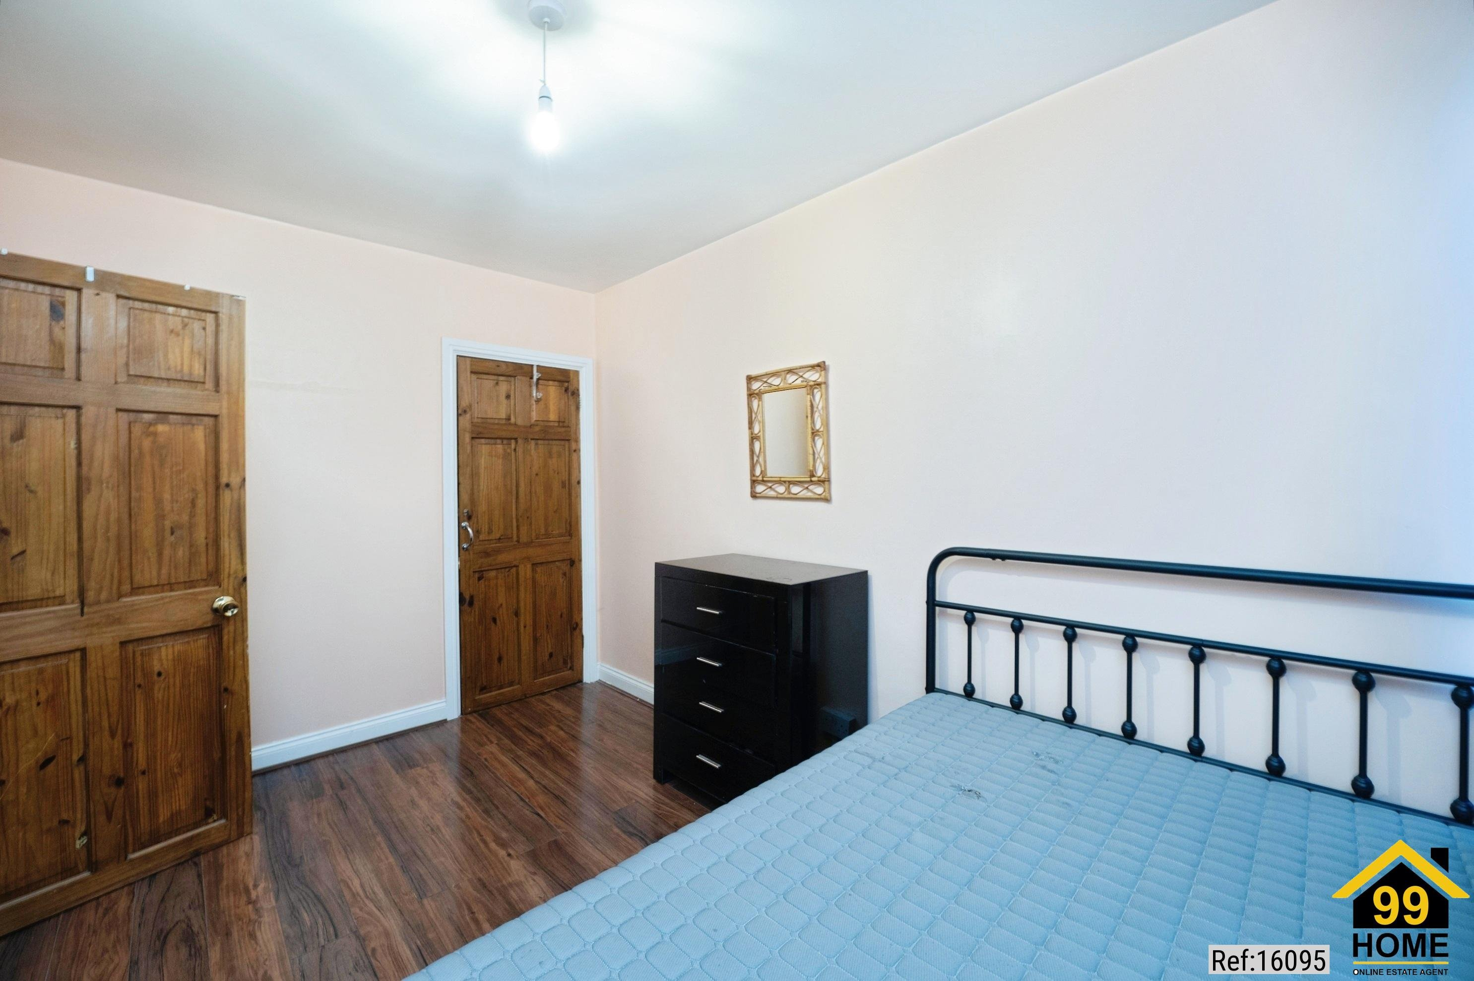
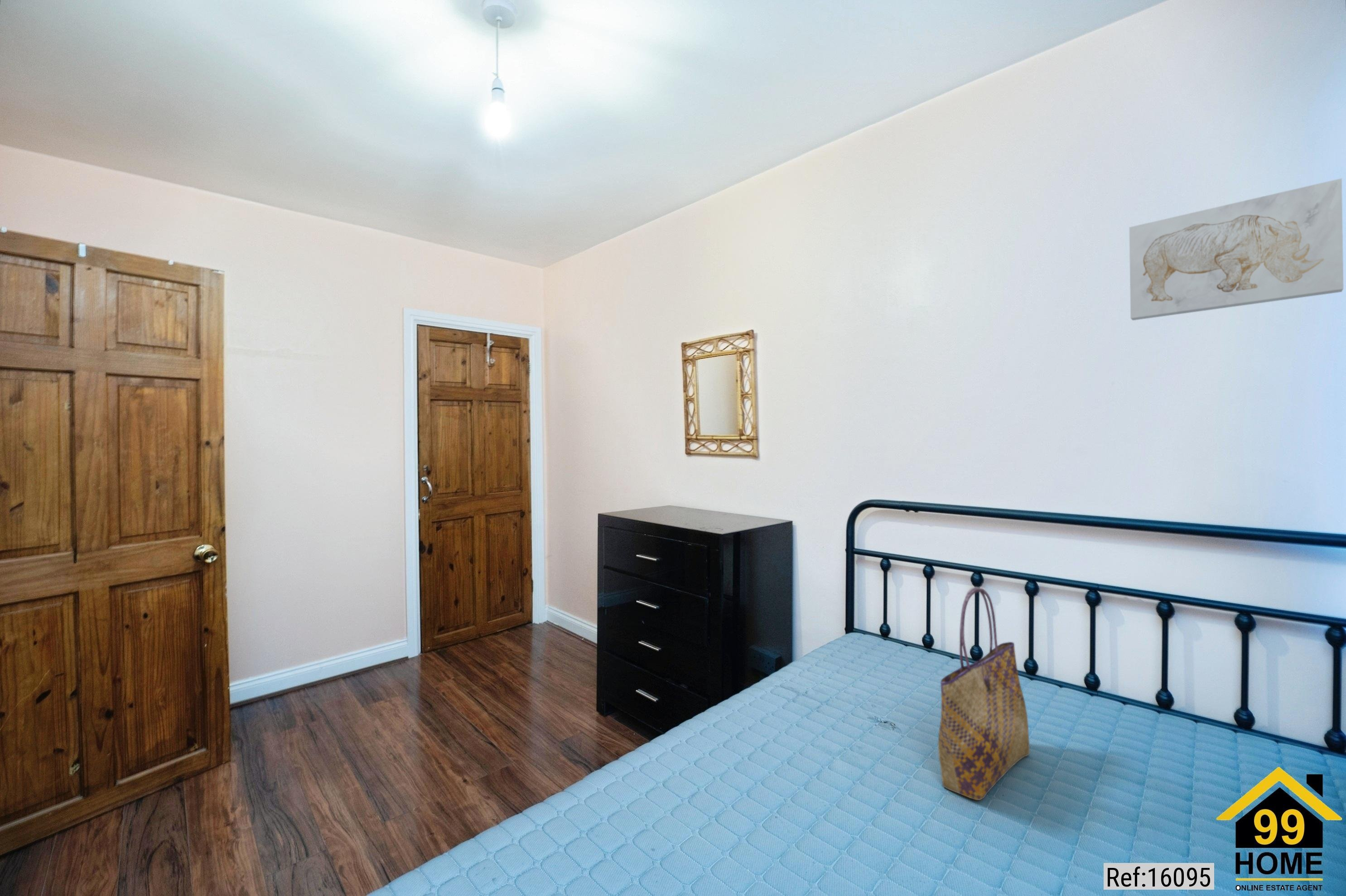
+ tote bag [937,587,1030,801]
+ wall art [1129,178,1344,321]
